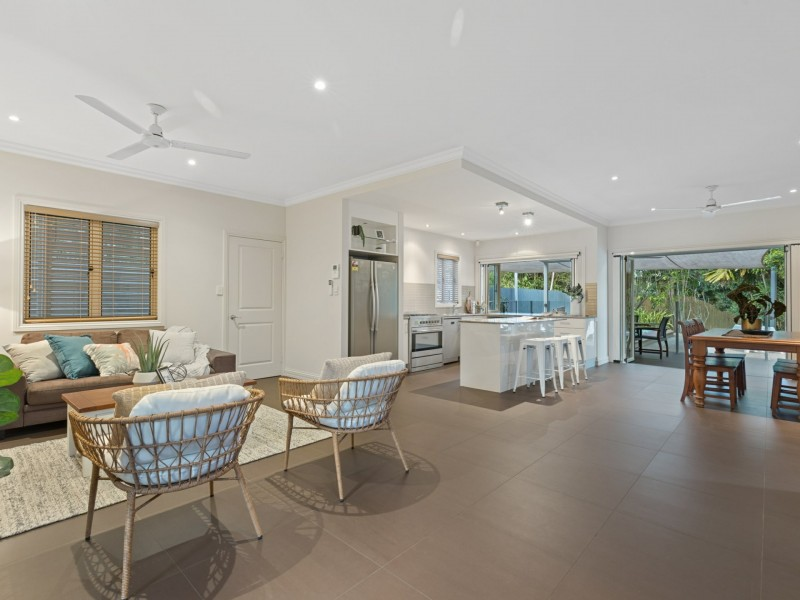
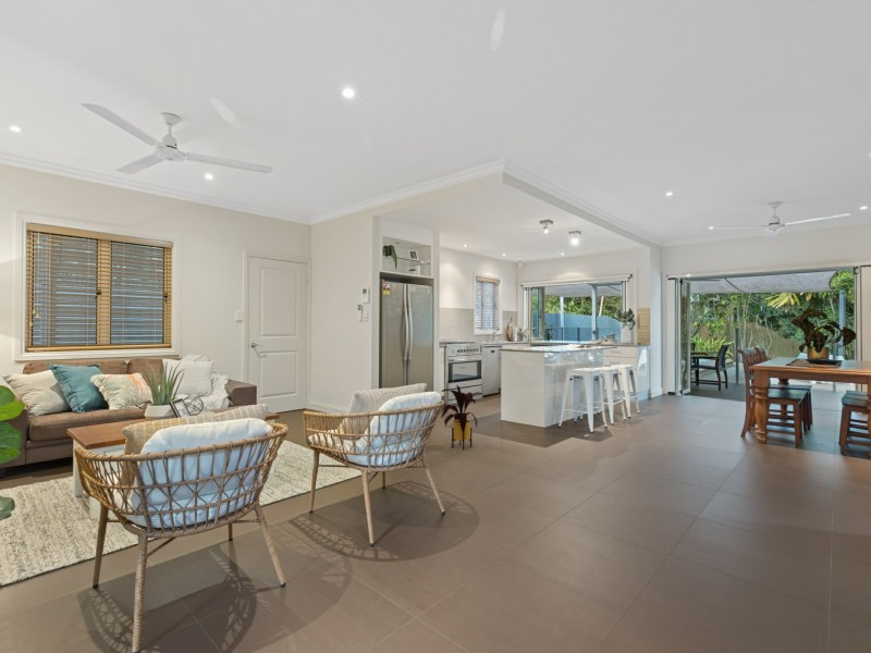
+ house plant [438,384,490,451]
